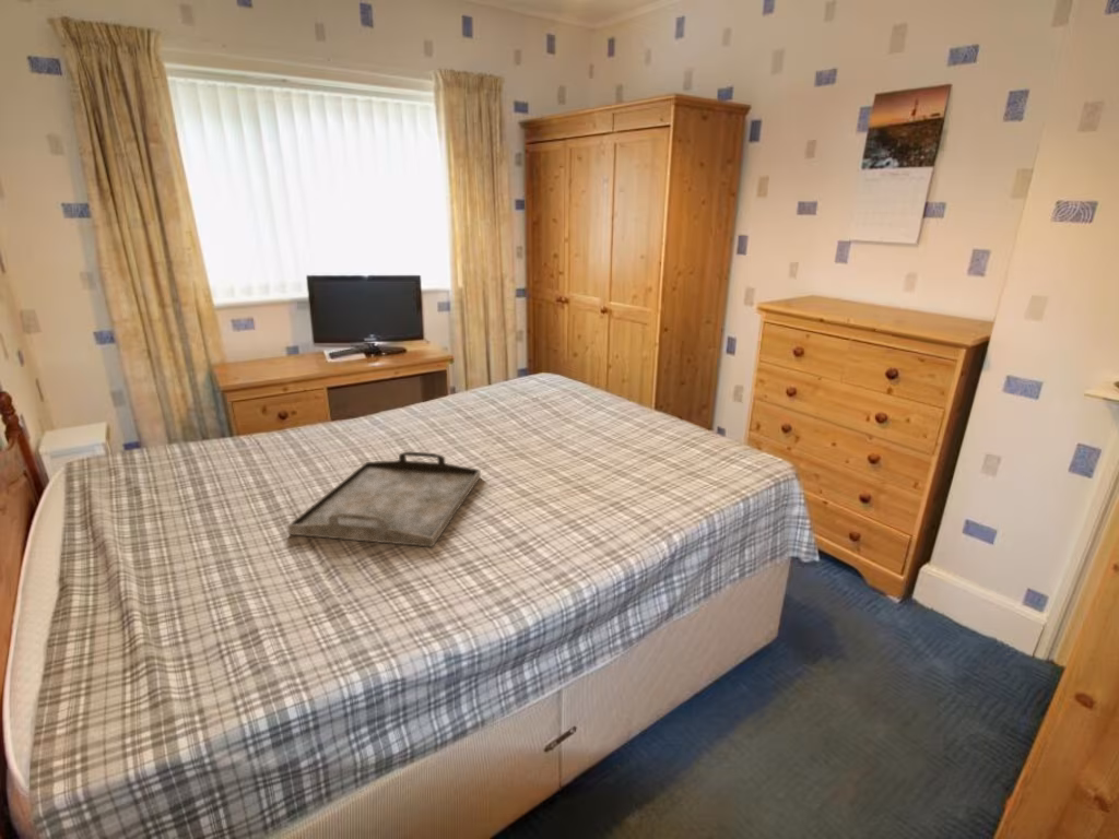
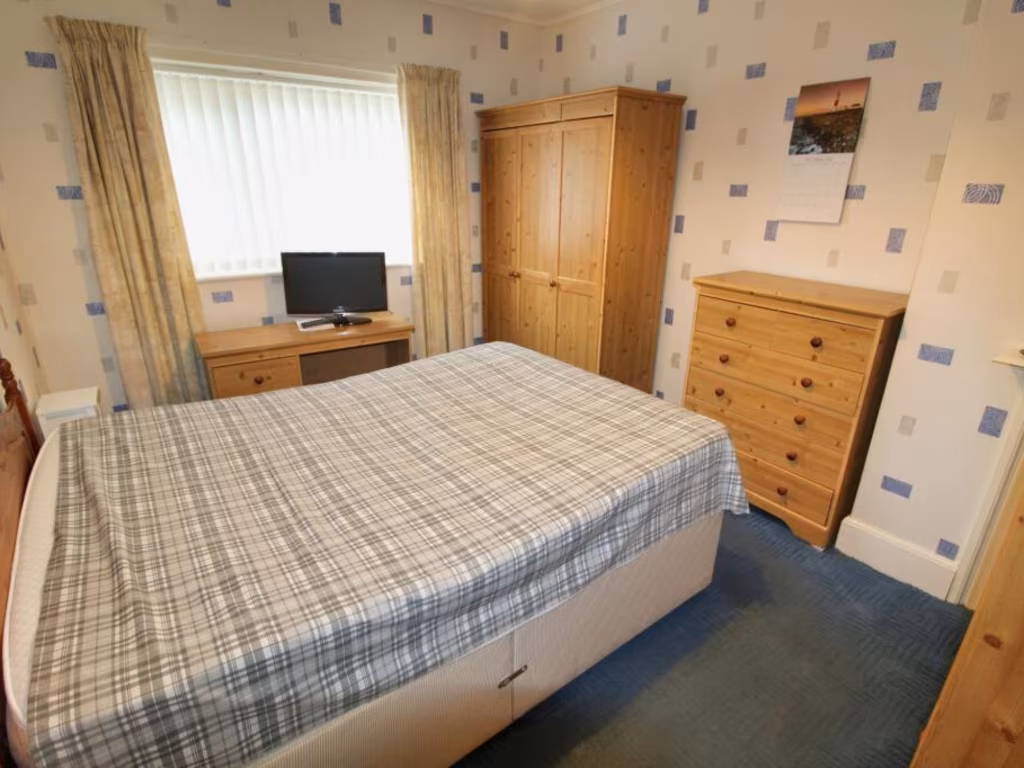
- serving tray [286,450,482,548]
